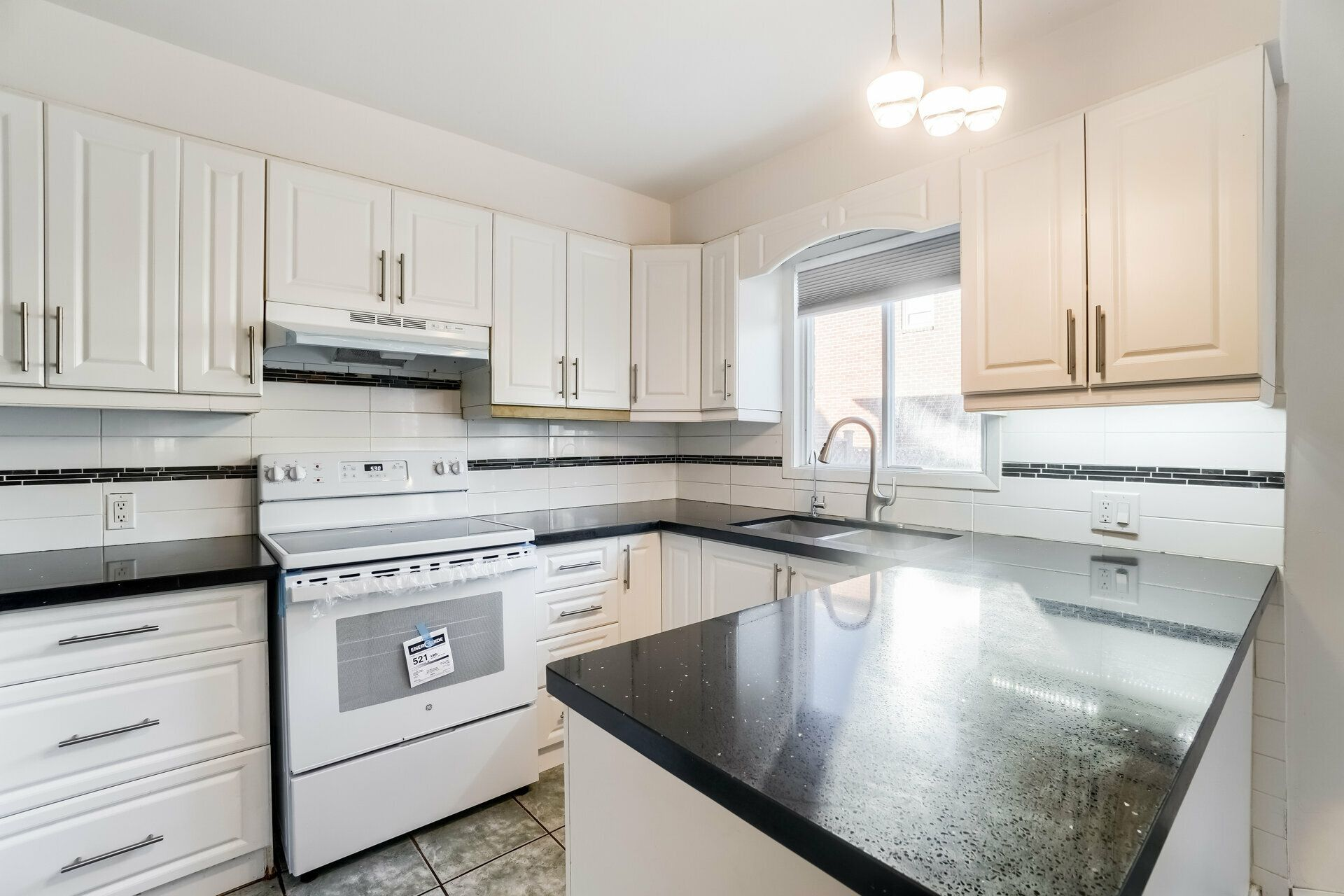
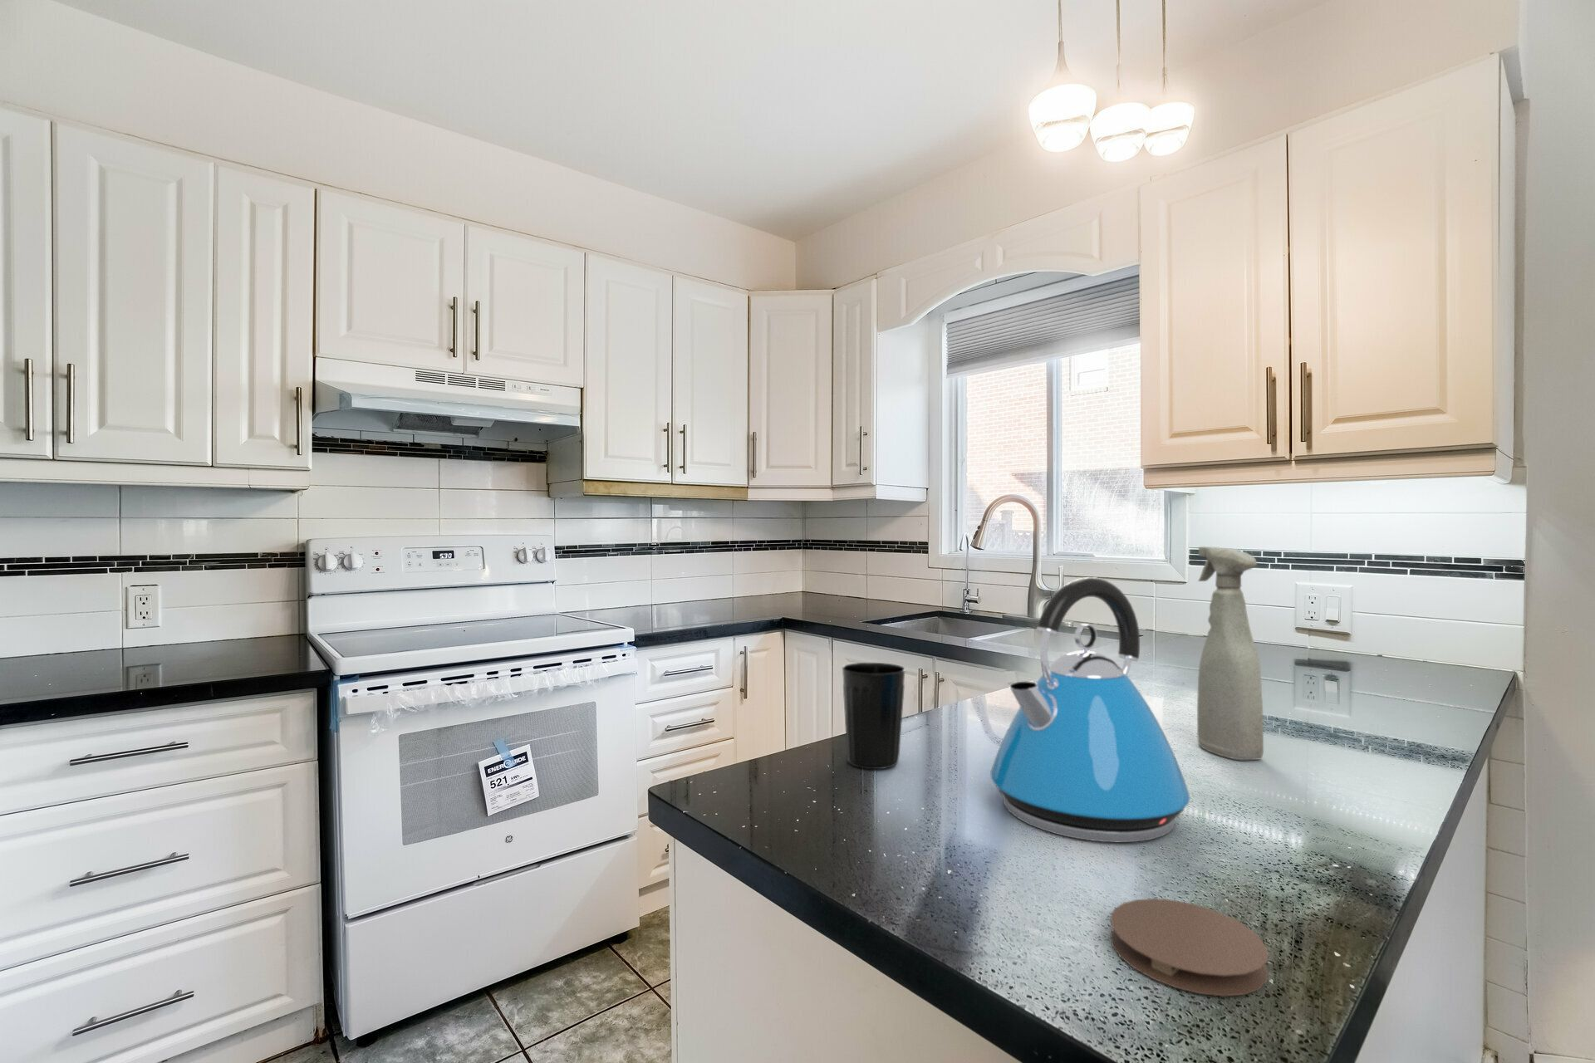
+ coaster [1110,898,1270,998]
+ kettle [990,577,1192,842]
+ spray bottle [1196,546,1264,760]
+ cup [841,662,907,770]
